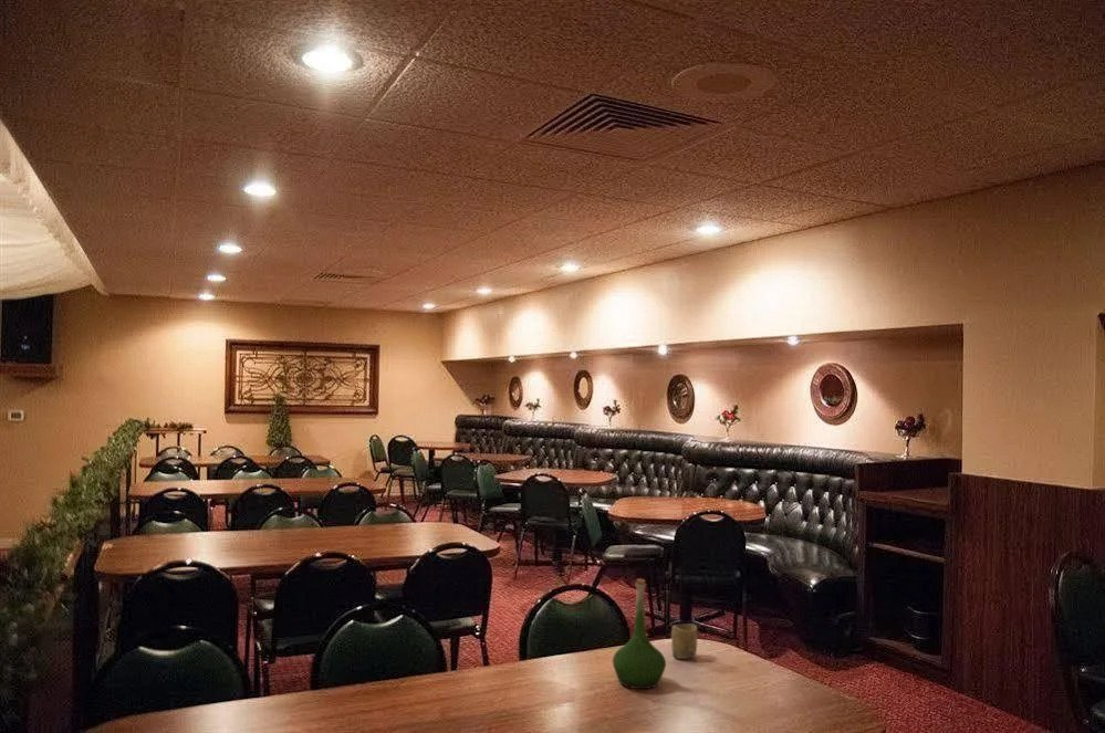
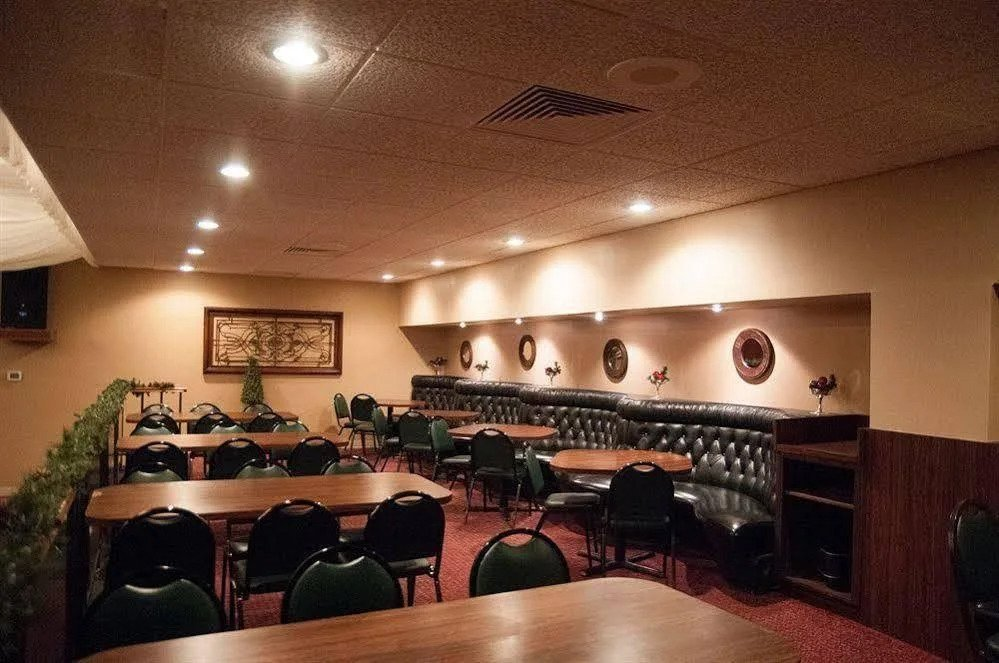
- vase [612,577,667,690]
- cup [670,624,698,660]
